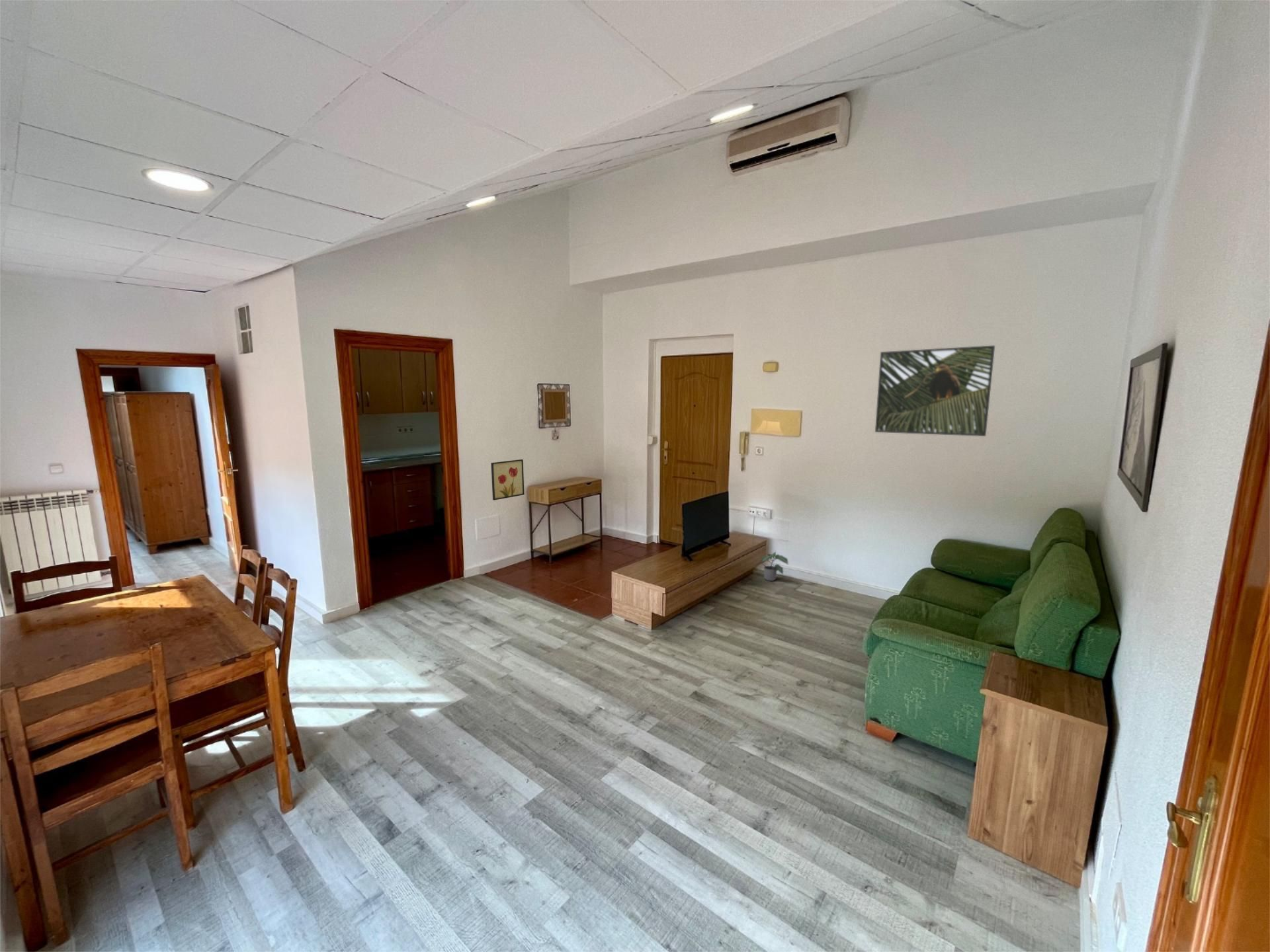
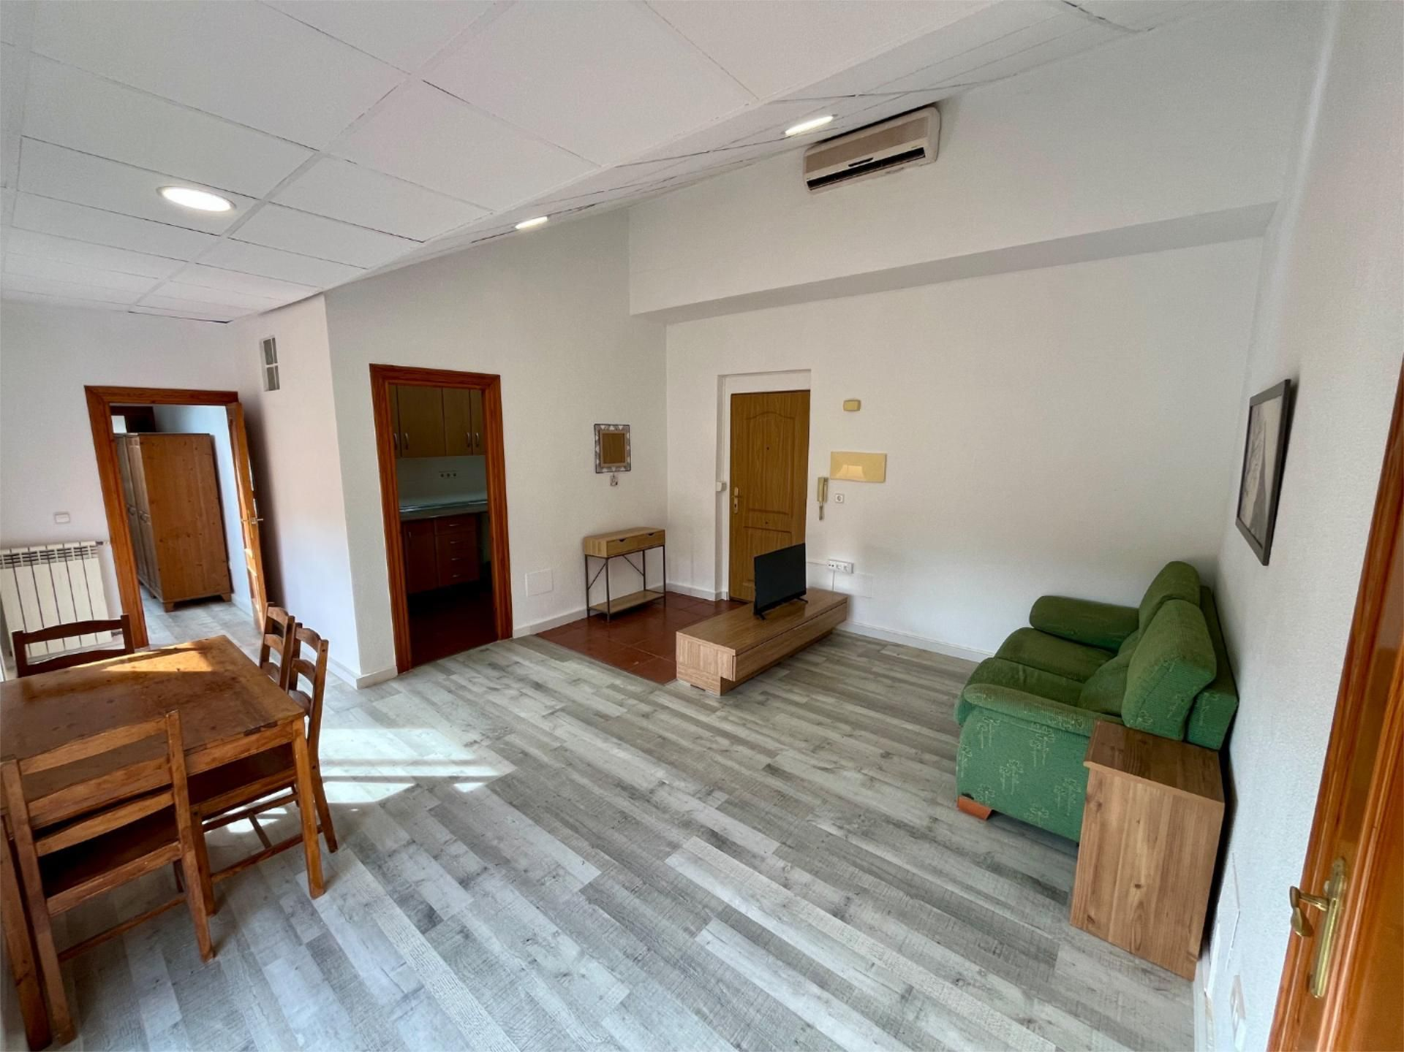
- wall art [490,459,525,501]
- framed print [874,344,995,437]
- potted plant [759,551,789,582]
